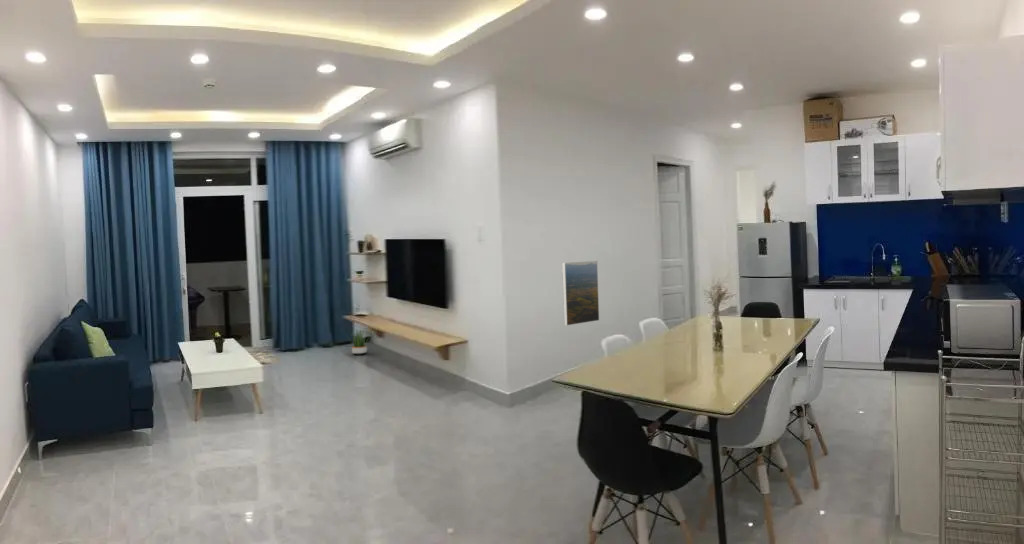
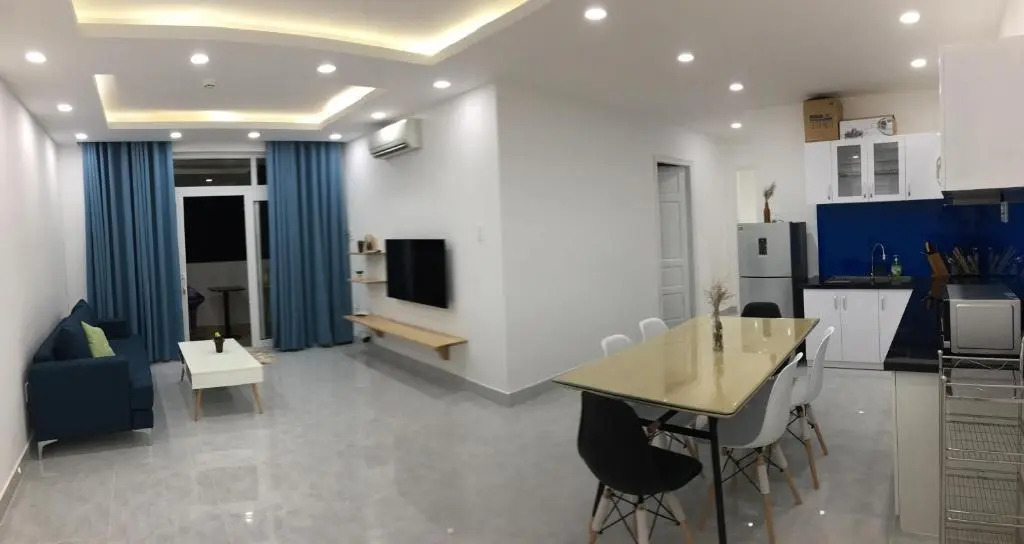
- potted plant [345,329,372,356]
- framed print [561,260,600,327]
